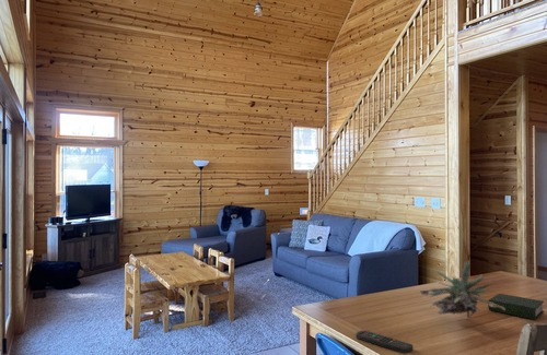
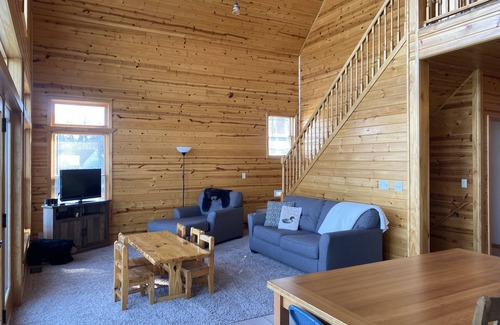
- remote control [356,329,414,355]
- book [487,293,545,321]
- plant [418,261,505,320]
